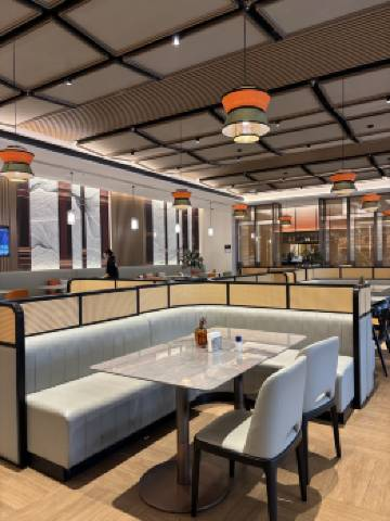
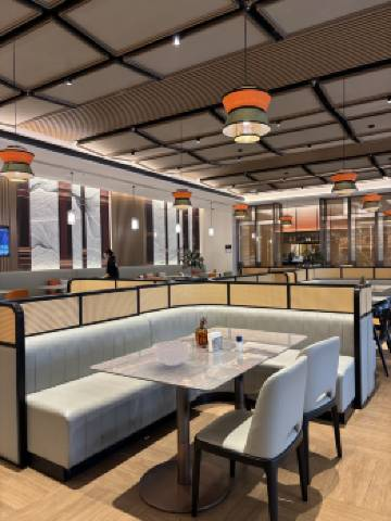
+ bowl [151,341,192,367]
